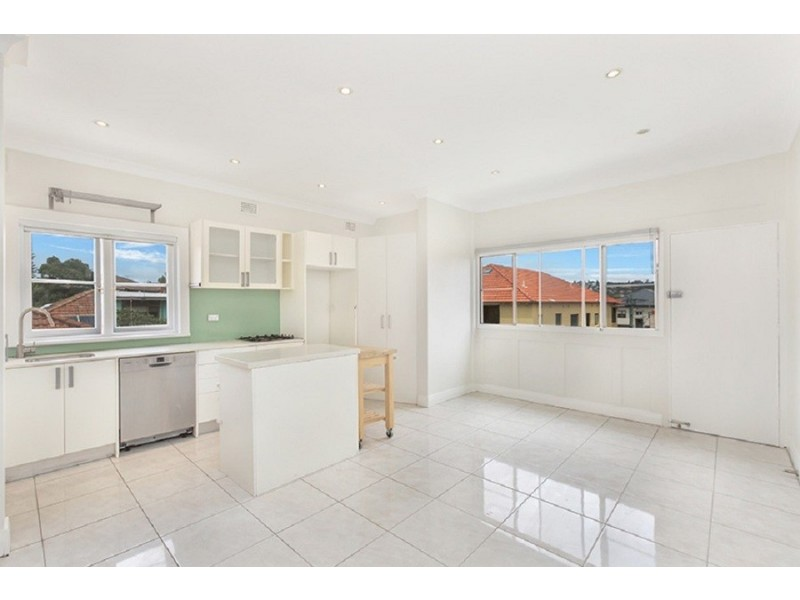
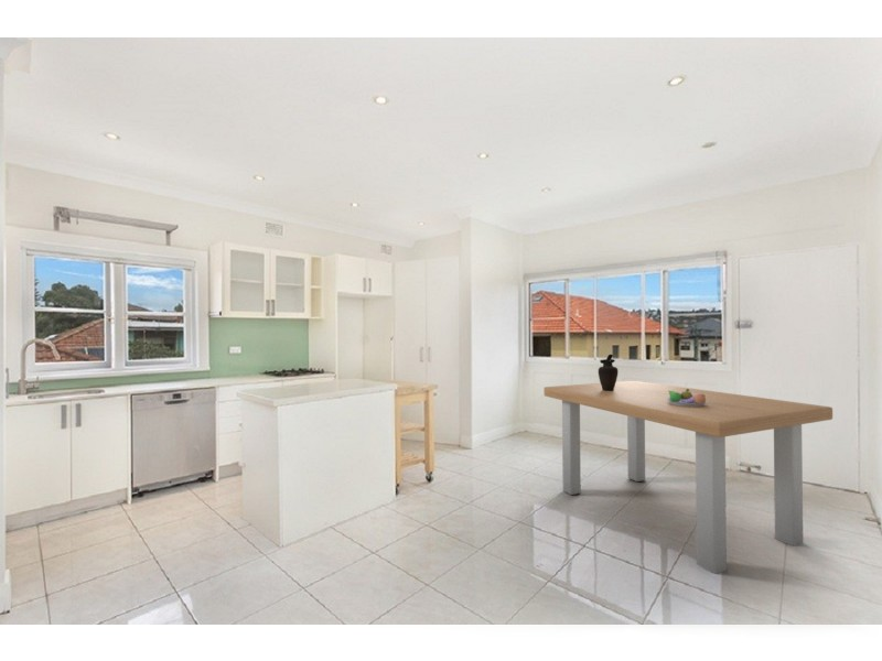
+ dining table [542,380,833,575]
+ ceramic pitcher [598,354,619,391]
+ fruit bowl [666,389,707,407]
